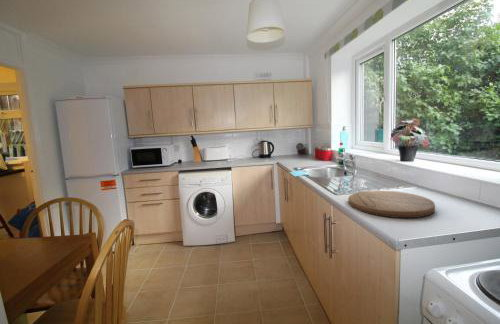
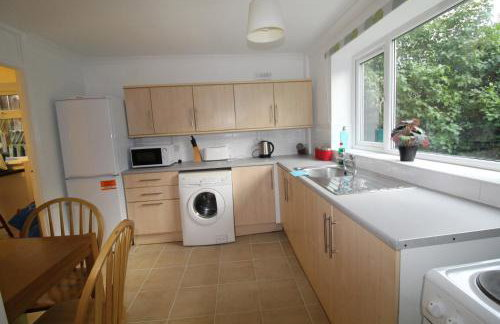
- cutting board [348,190,436,219]
